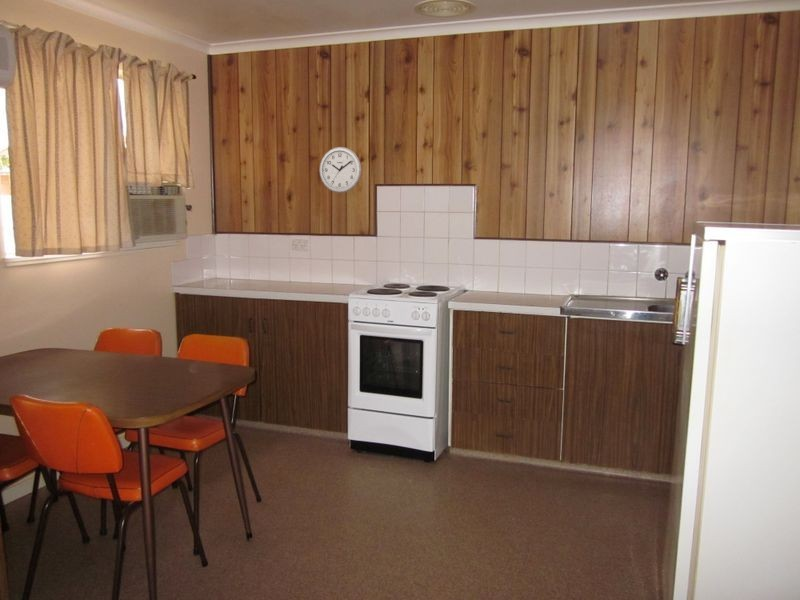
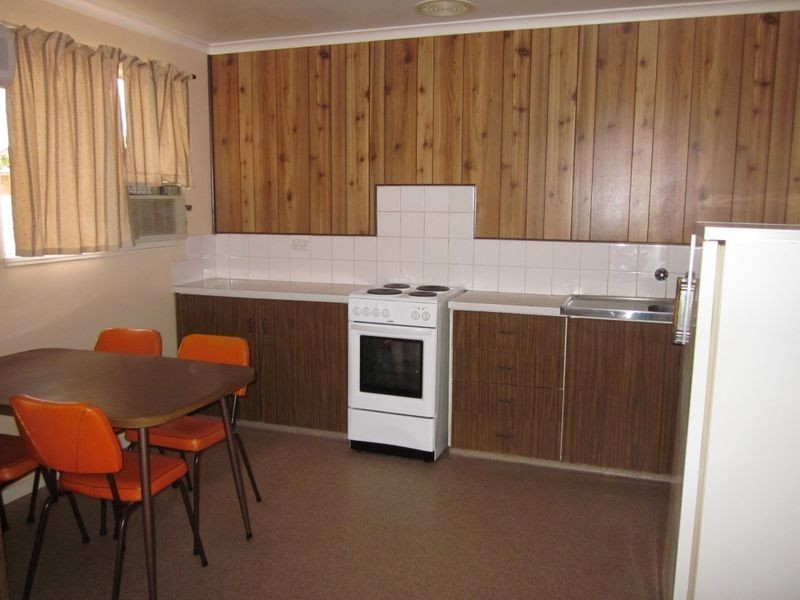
- wall clock [318,146,362,194]
